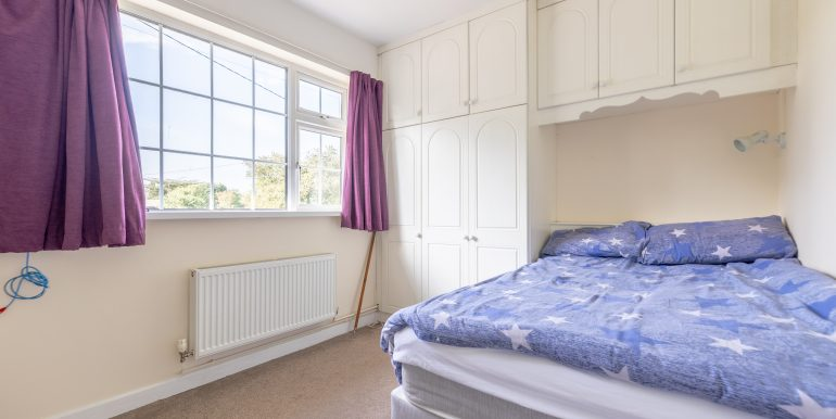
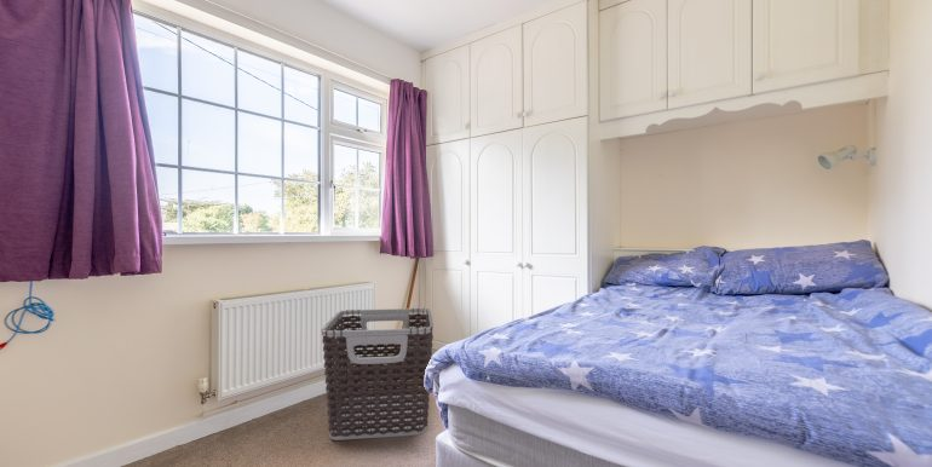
+ clothes hamper [321,307,435,442]
